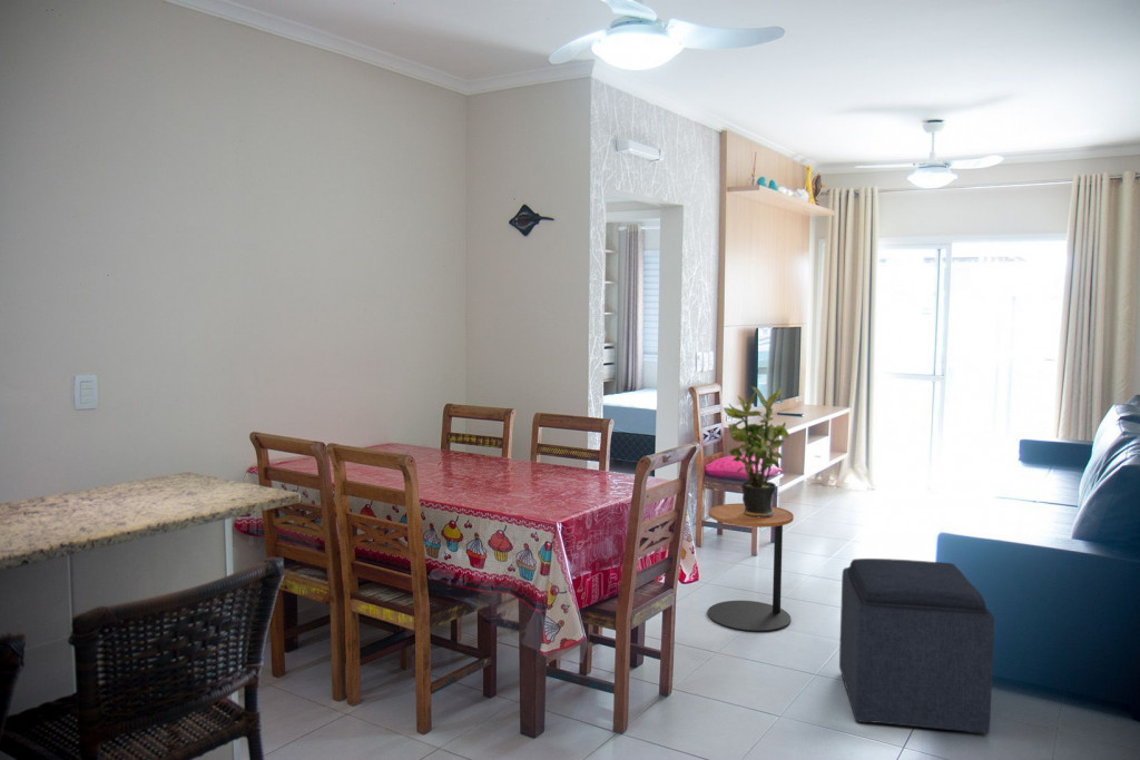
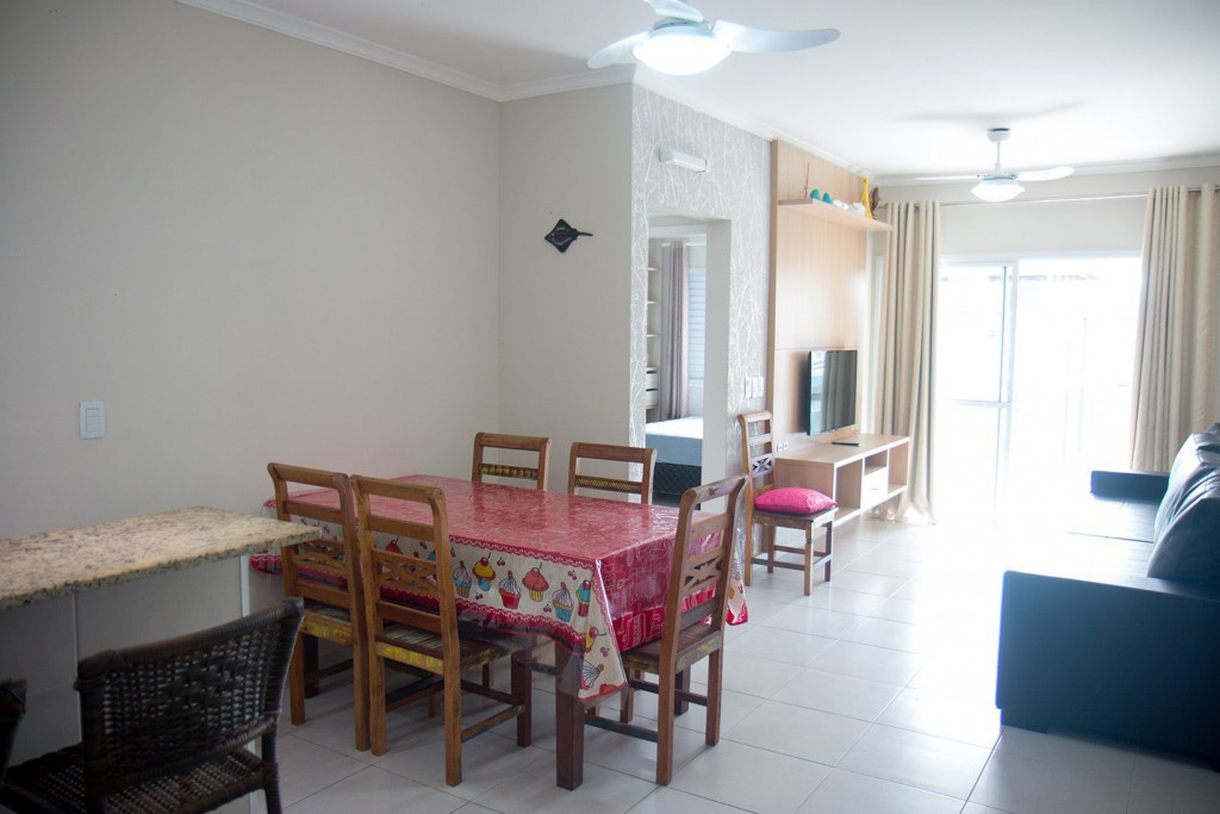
- potted plant [723,385,790,517]
- ottoman [838,557,995,736]
- side table [707,503,795,633]
